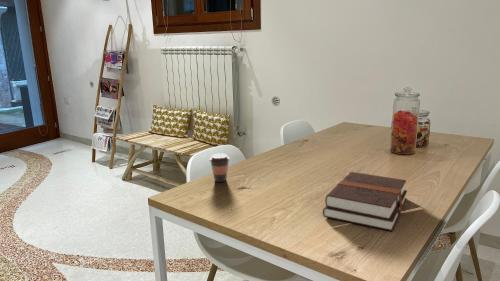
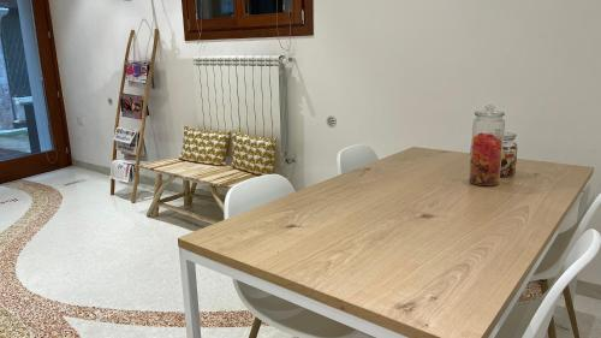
- hardback book [322,171,408,232]
- coffee cup [208,152,231,183]
